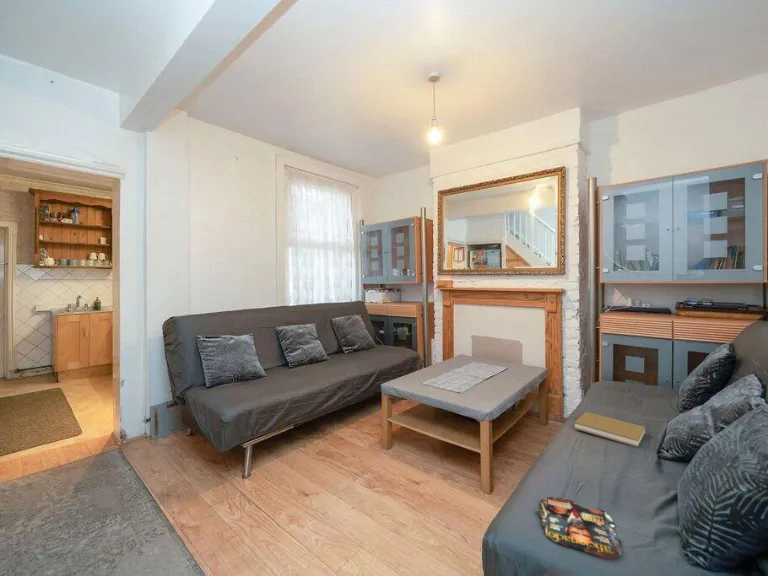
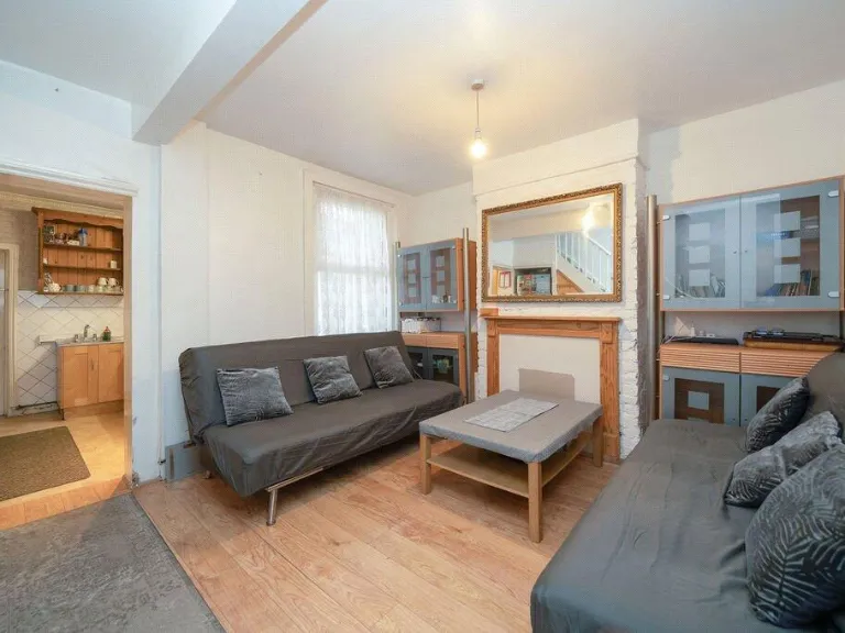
- magazine [535,496,623,560]
- book [574,411,646,448]
